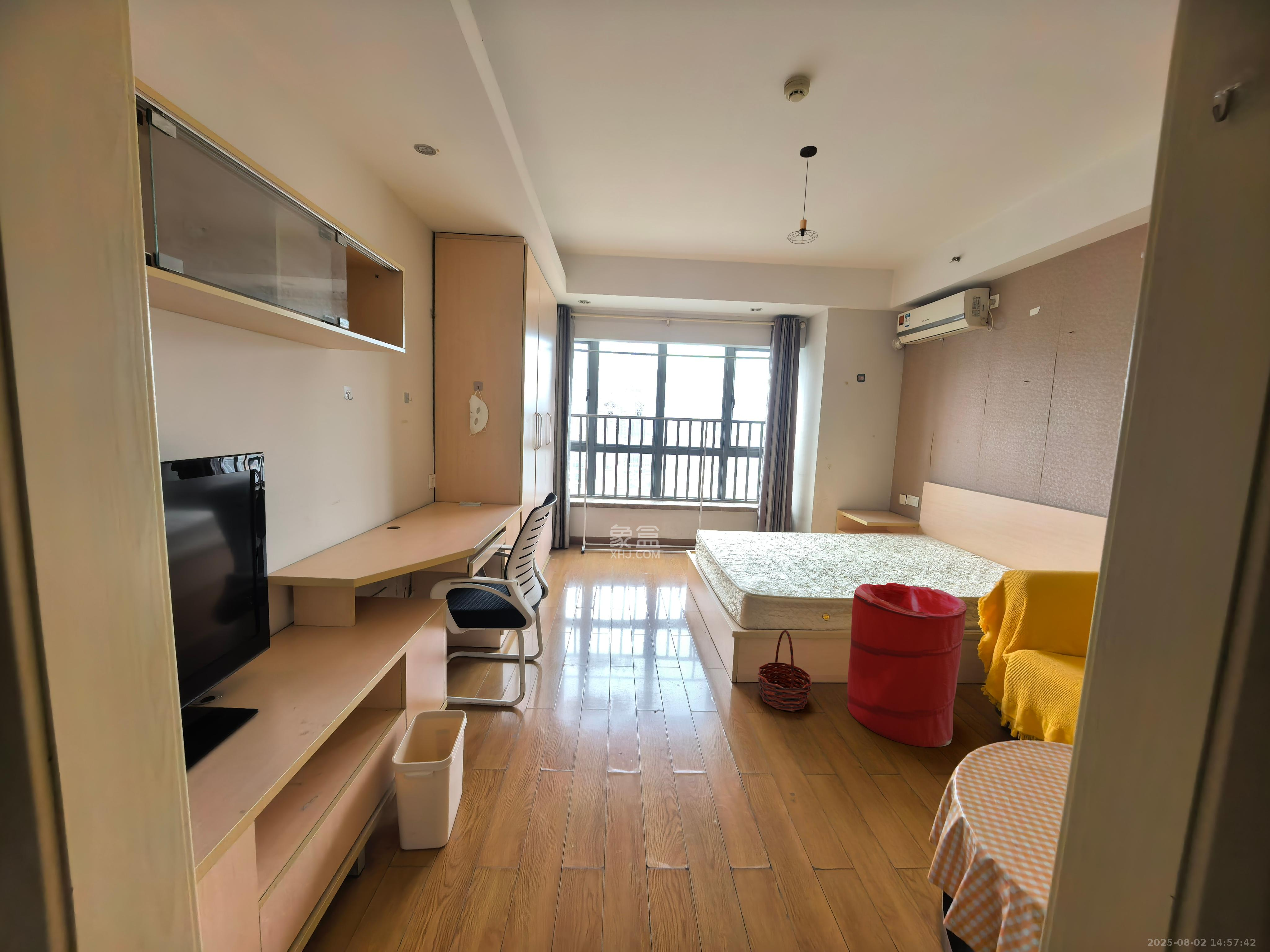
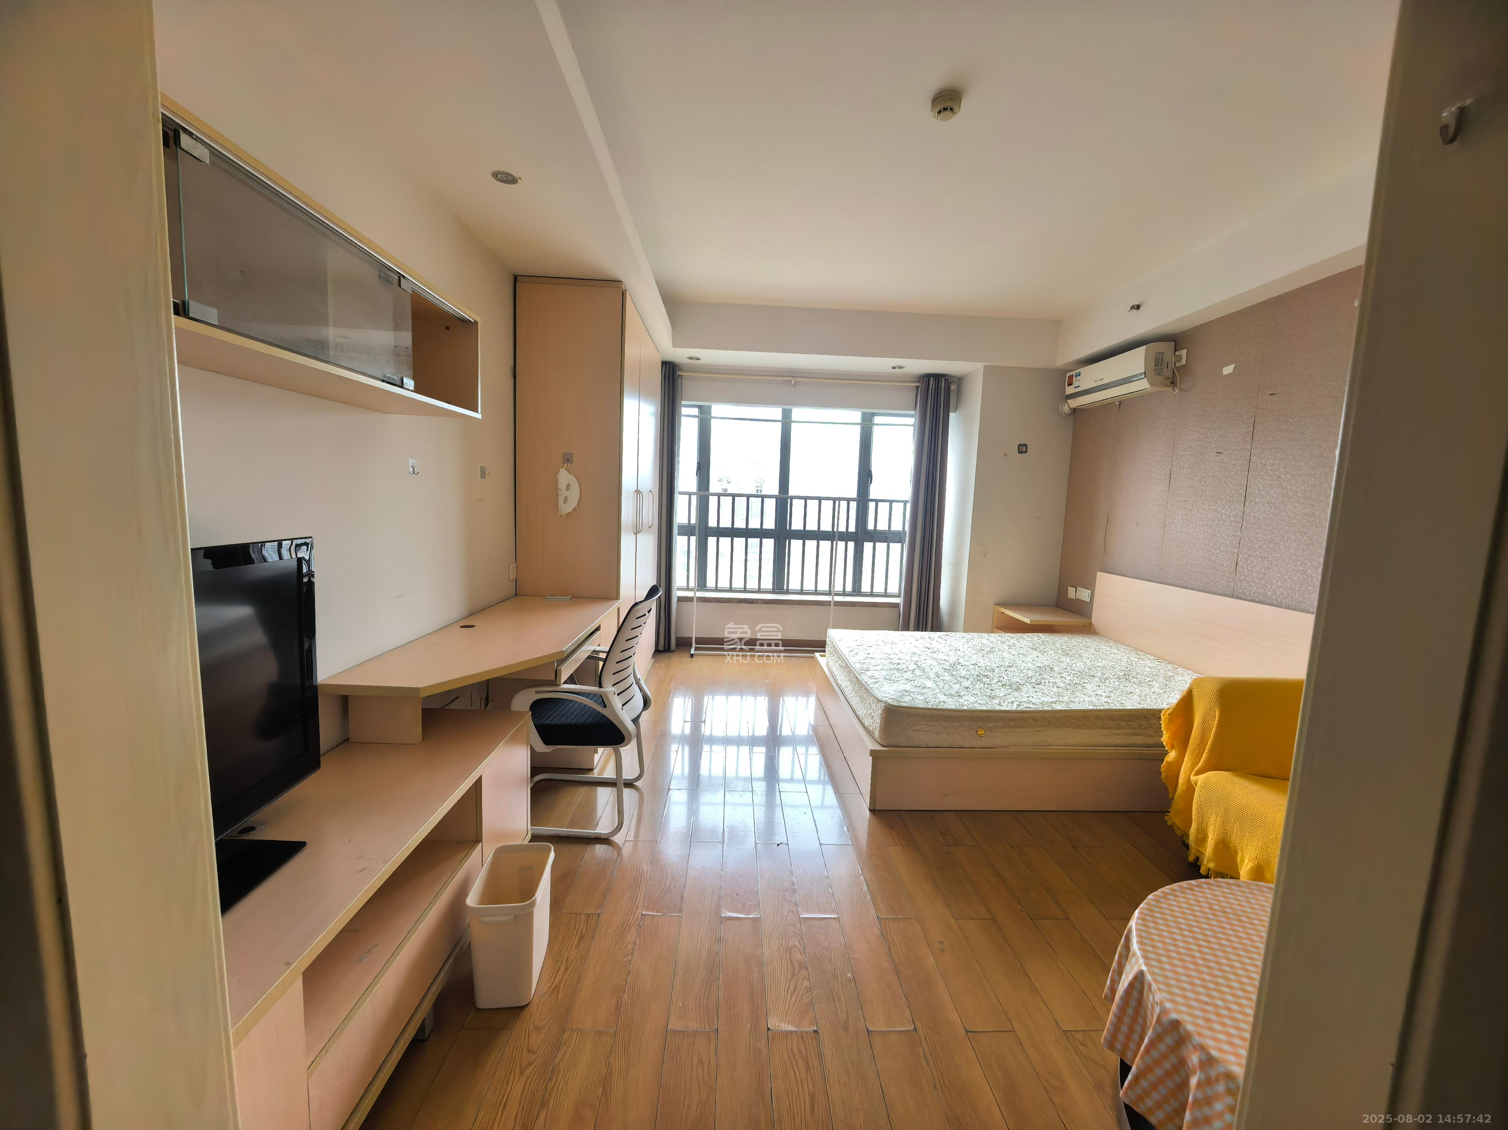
- basket [757,630,812,712]
- laundry hamper [847,582,967,747]
- pendant light [787,146,818,244]
